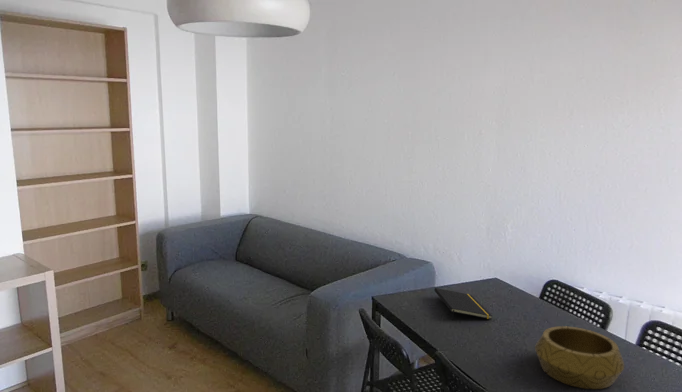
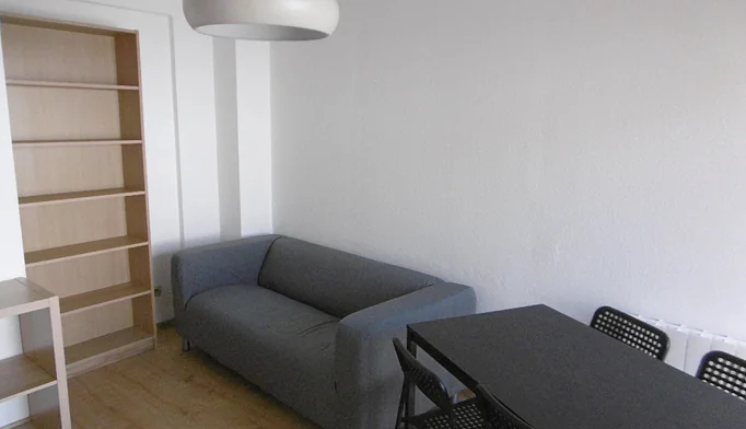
- decorative bowl [534,325,625,390]
- notepad [433,287,493,321]
